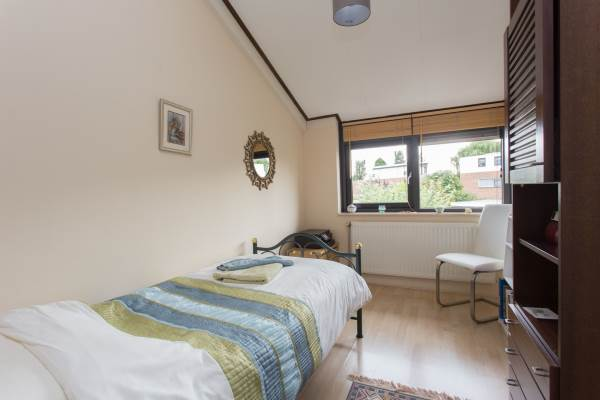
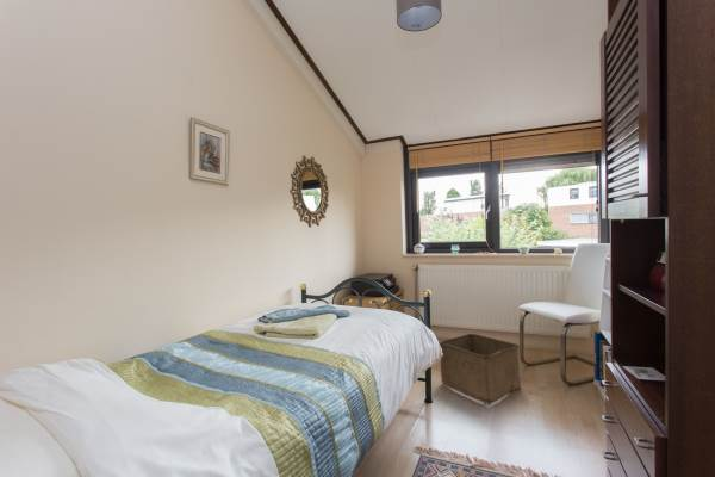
+ storage bin [437,333,522,405]
